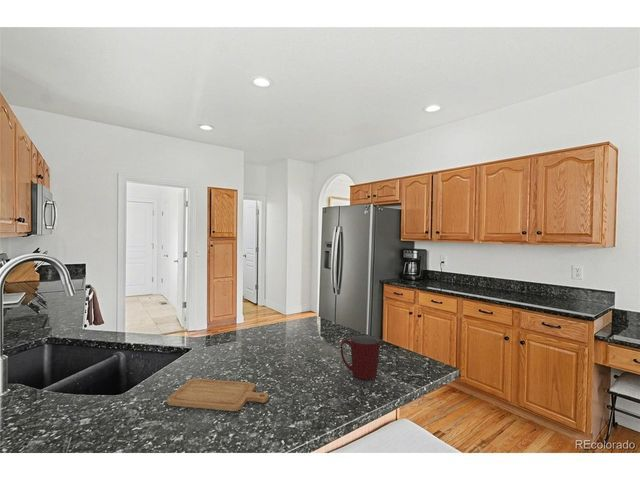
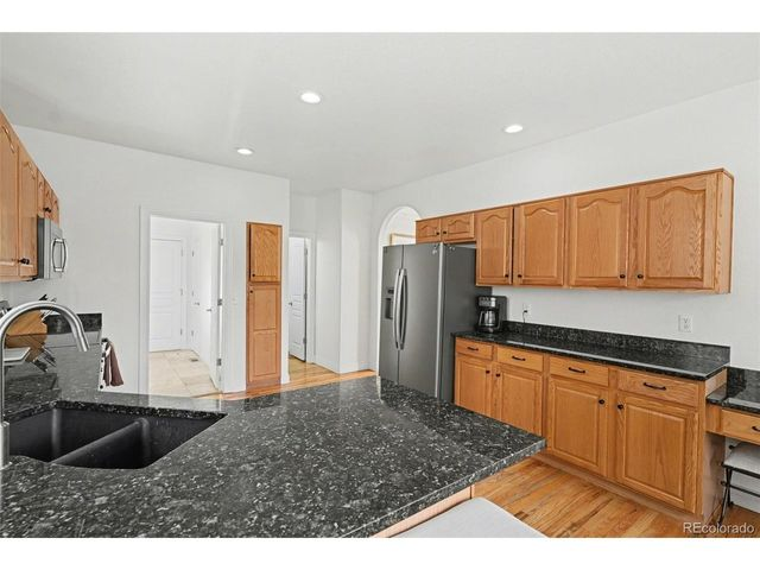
- chopping board [166,378,269,412]
- mug [340,334,381,381]
